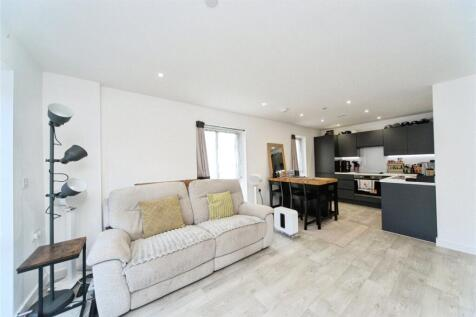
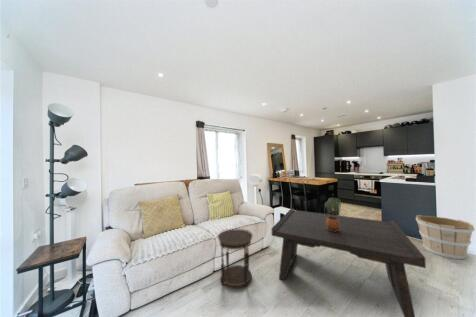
+ side table [217,227,254,289]
+ potted plant [323,197,342,232]
+ wooden bucket [415,214,476,260]
+ coffee table [270,207,427,317]
